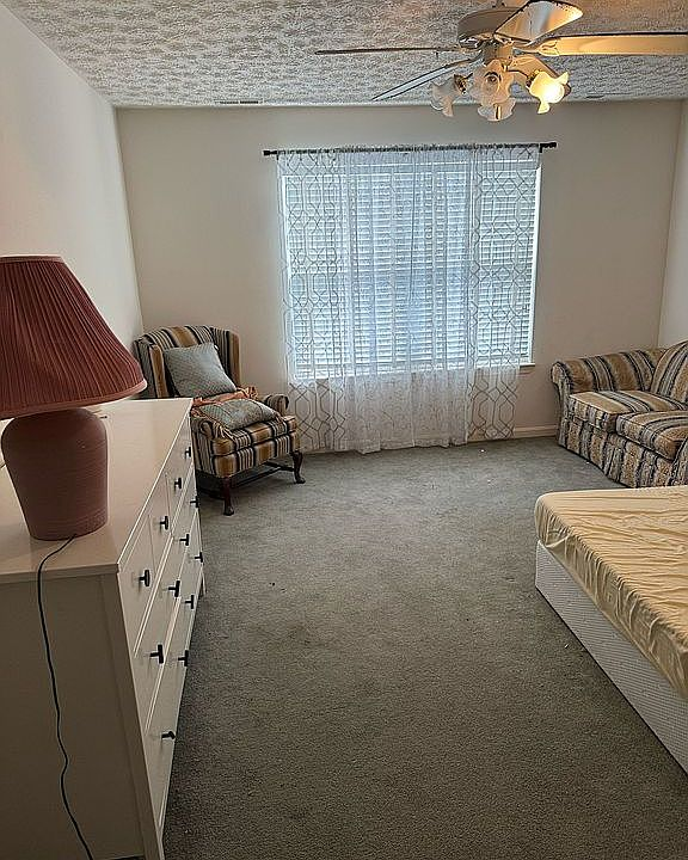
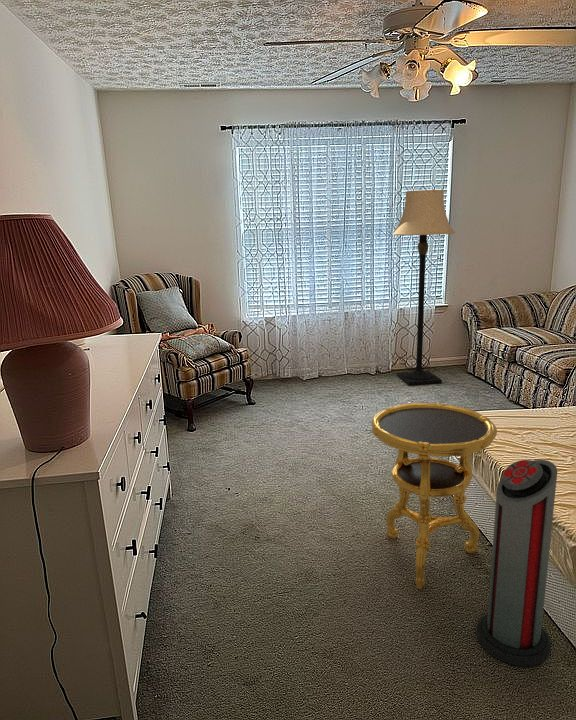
+ lamp [391,189,456,386]
+ air purifier [475,459,558,668]
+ side table [371,402,498,590]
